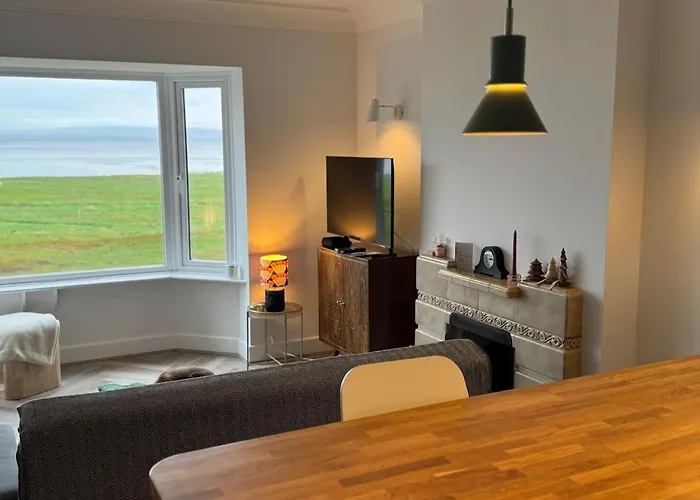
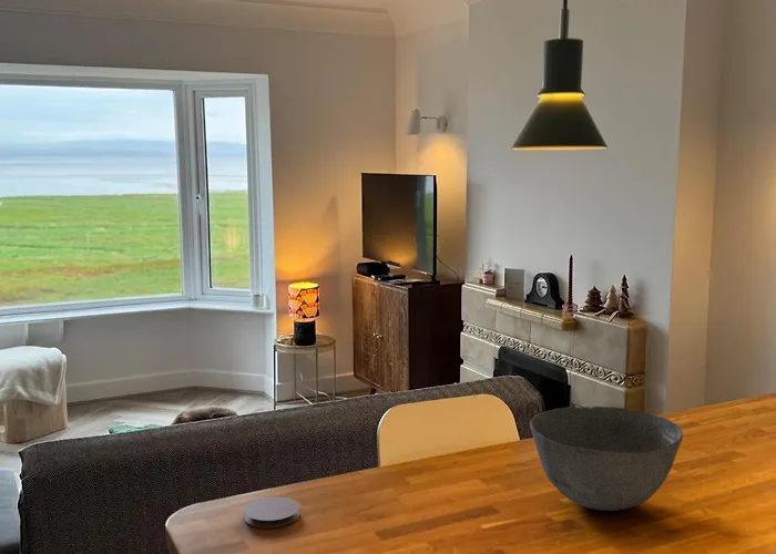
+ bowl [529,406,684,512]
+ coaster [243,496,300,529]
